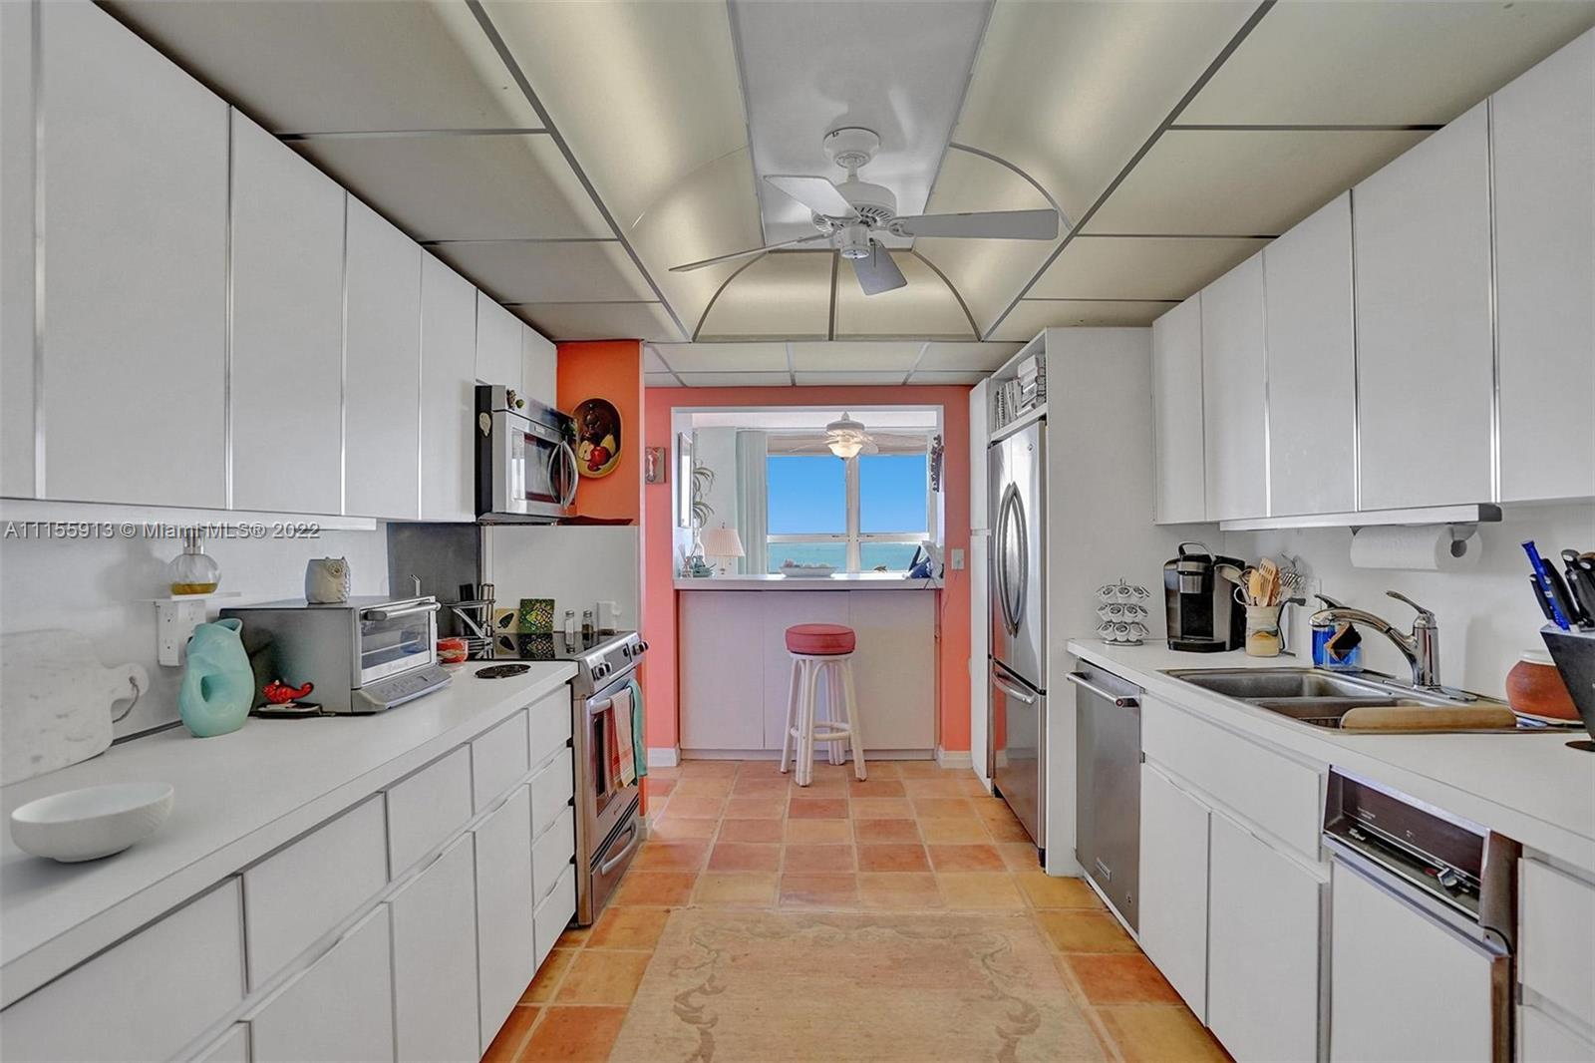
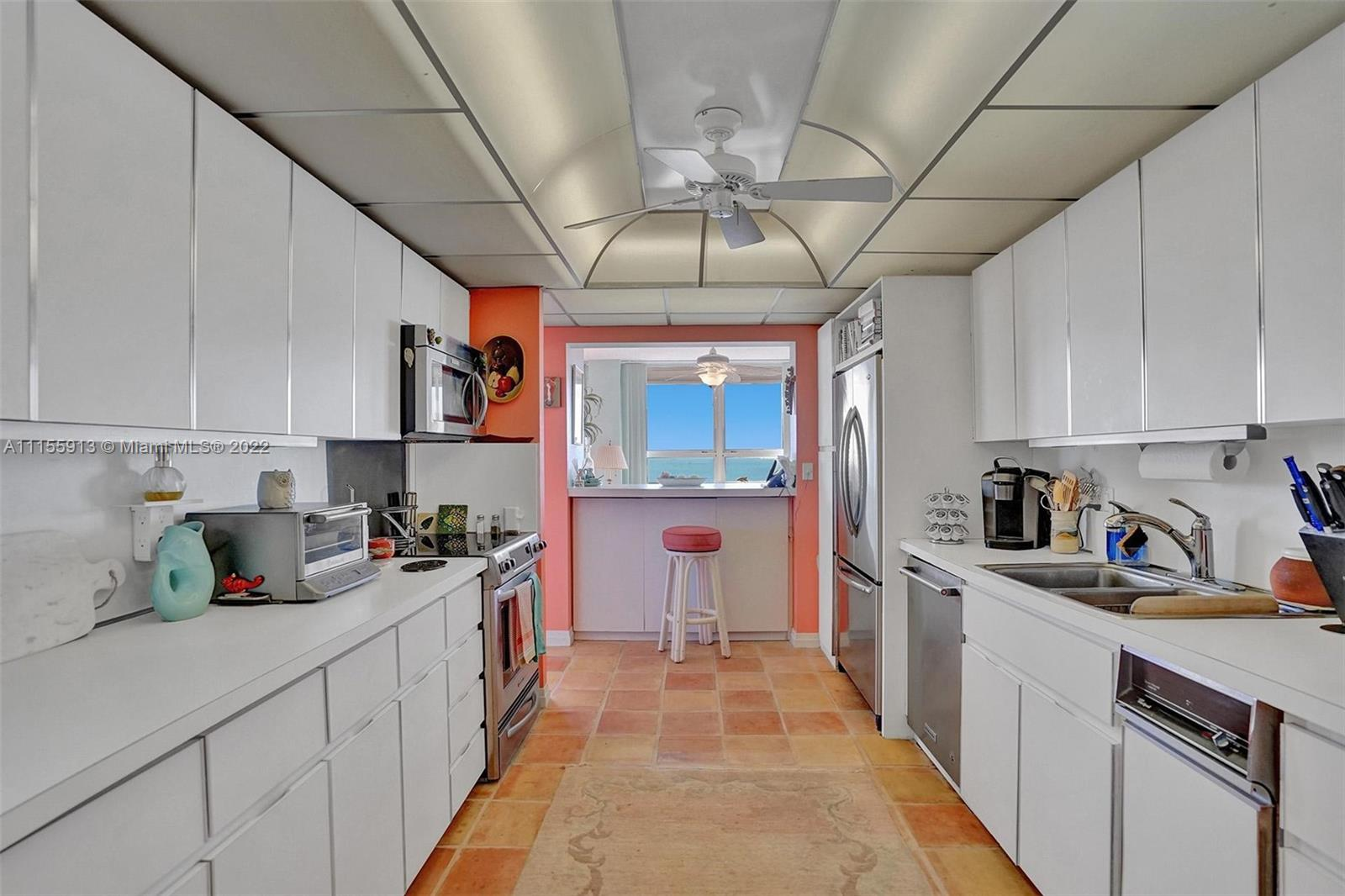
- cereal bowl [8,781,174,863]
